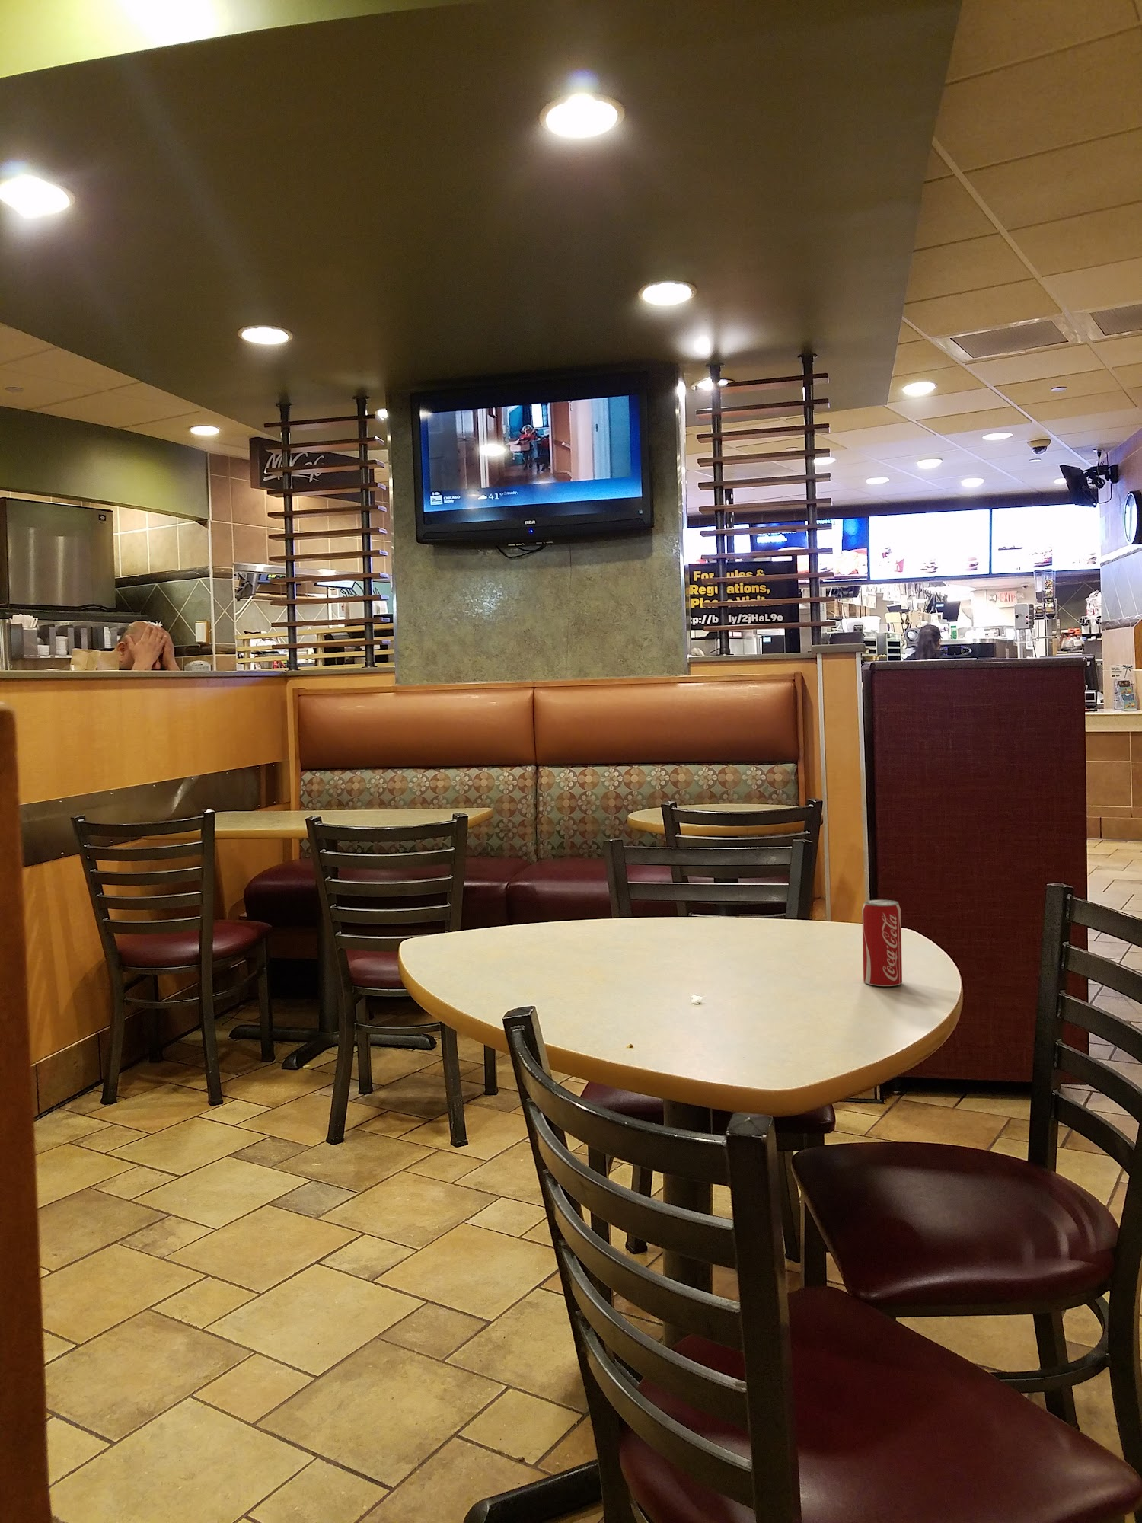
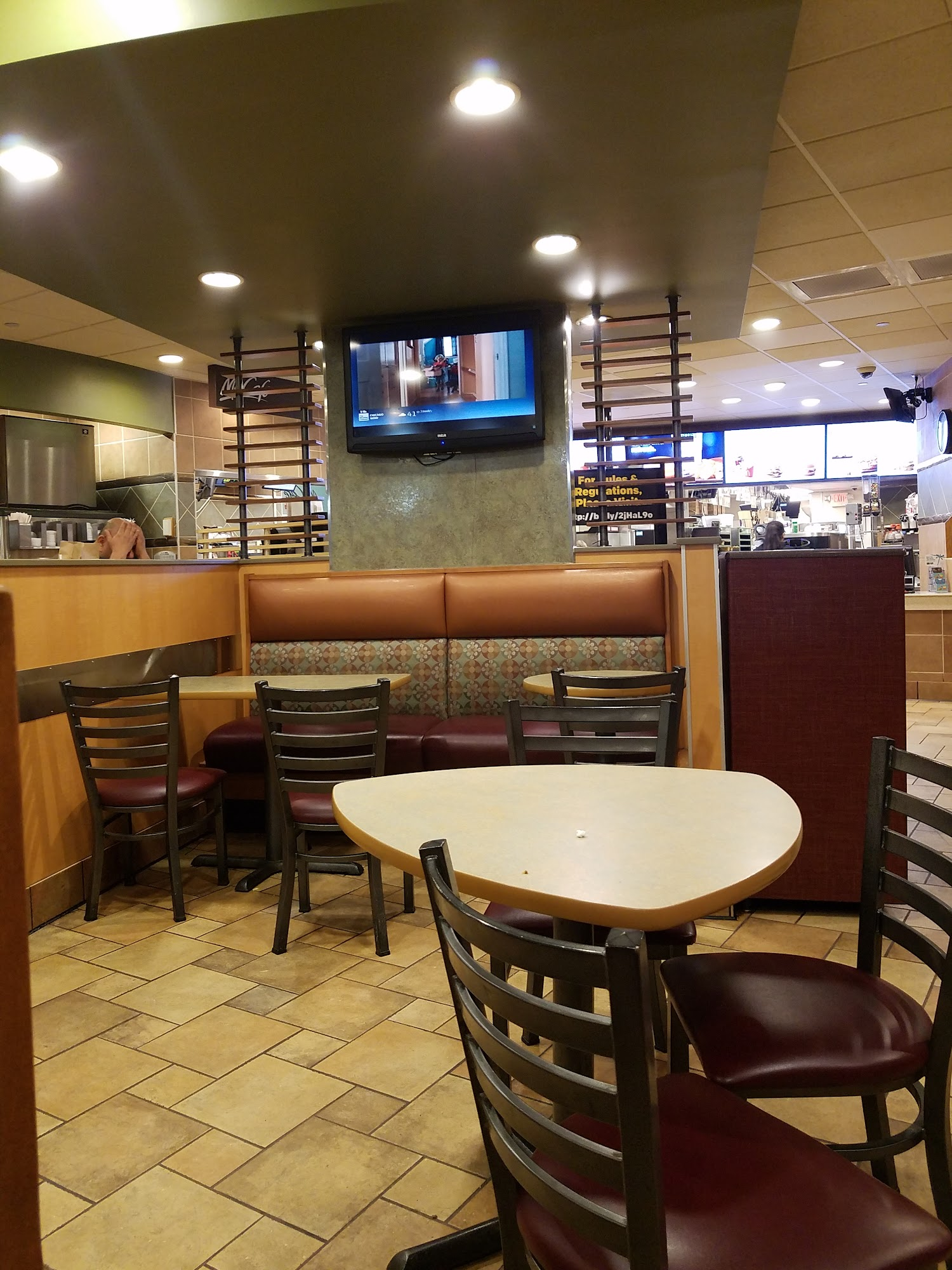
- beverage can [861,899,903,987]
